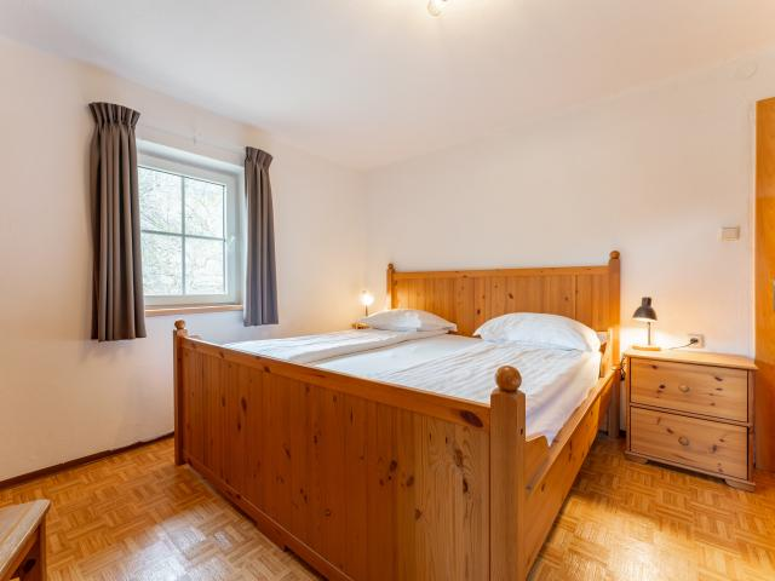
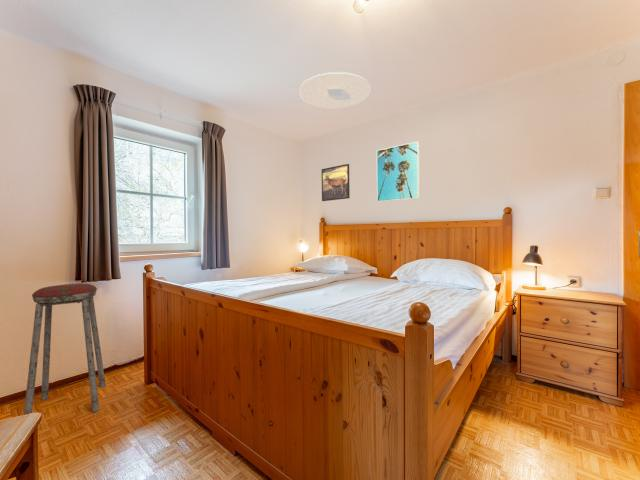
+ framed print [321,163,351,202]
+ ceiling light [298,71,372,109]
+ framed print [376,141,421,203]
+ music stool [23,283,107,416]
